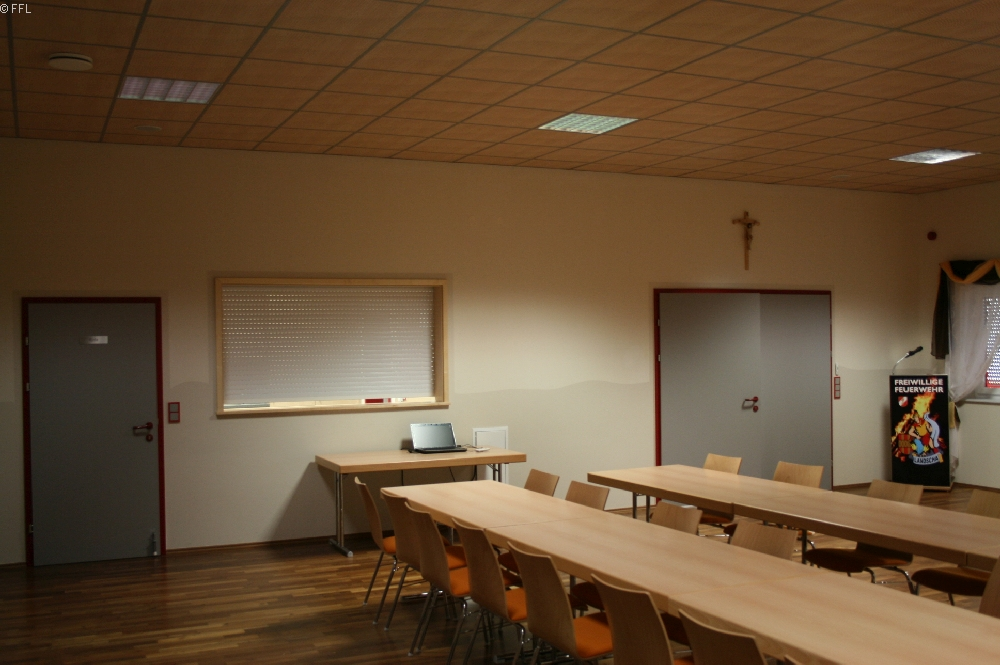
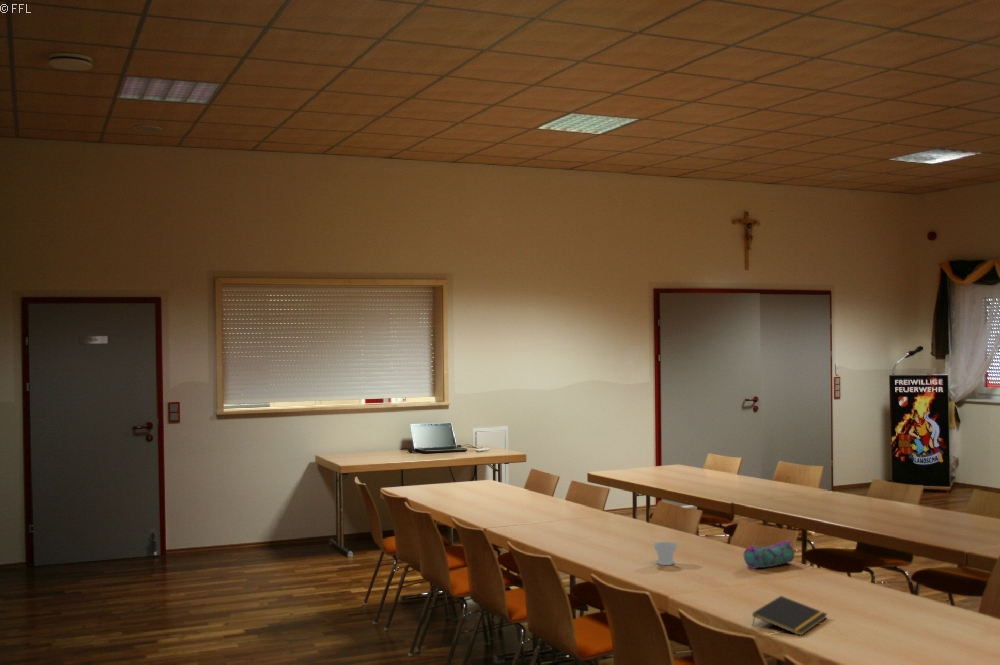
+ notepad [751,595,828,637]
+ cup [652,541,678,566]
+ pencil case [743,539,795,570]
